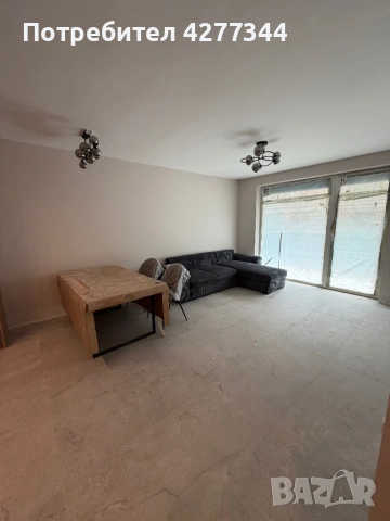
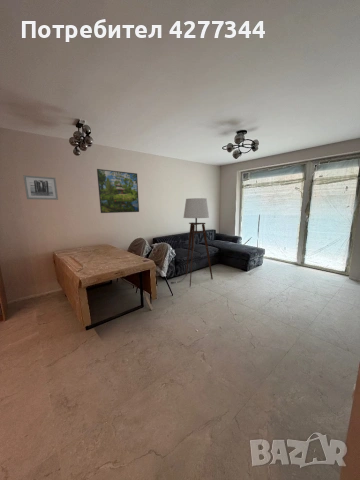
+ wall art [23,174,59,201]
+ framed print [96,168,140,214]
+ floor lamp [169,197,214,288]
